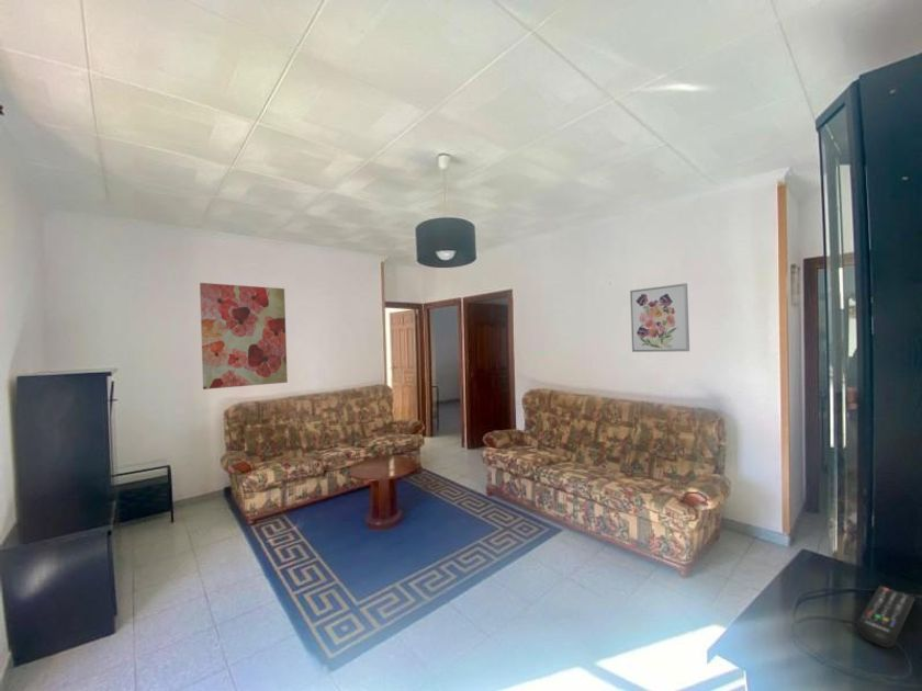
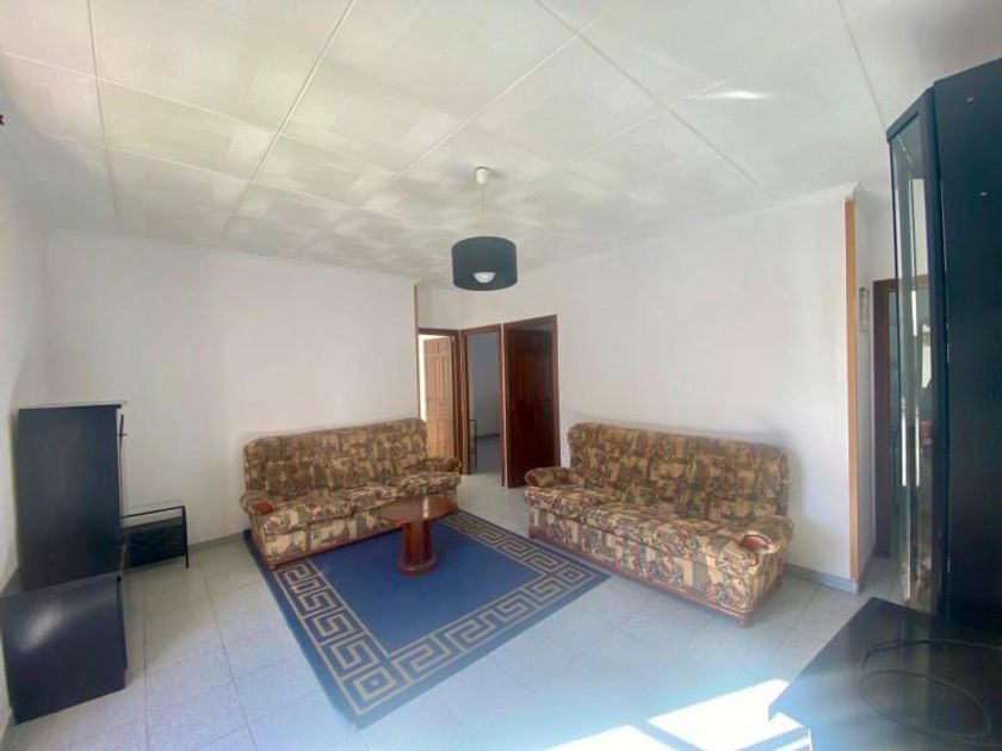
- remote control [856,585,915,648]
- wall art [199,282,289,390]
- wall art [629,282,690,353]
